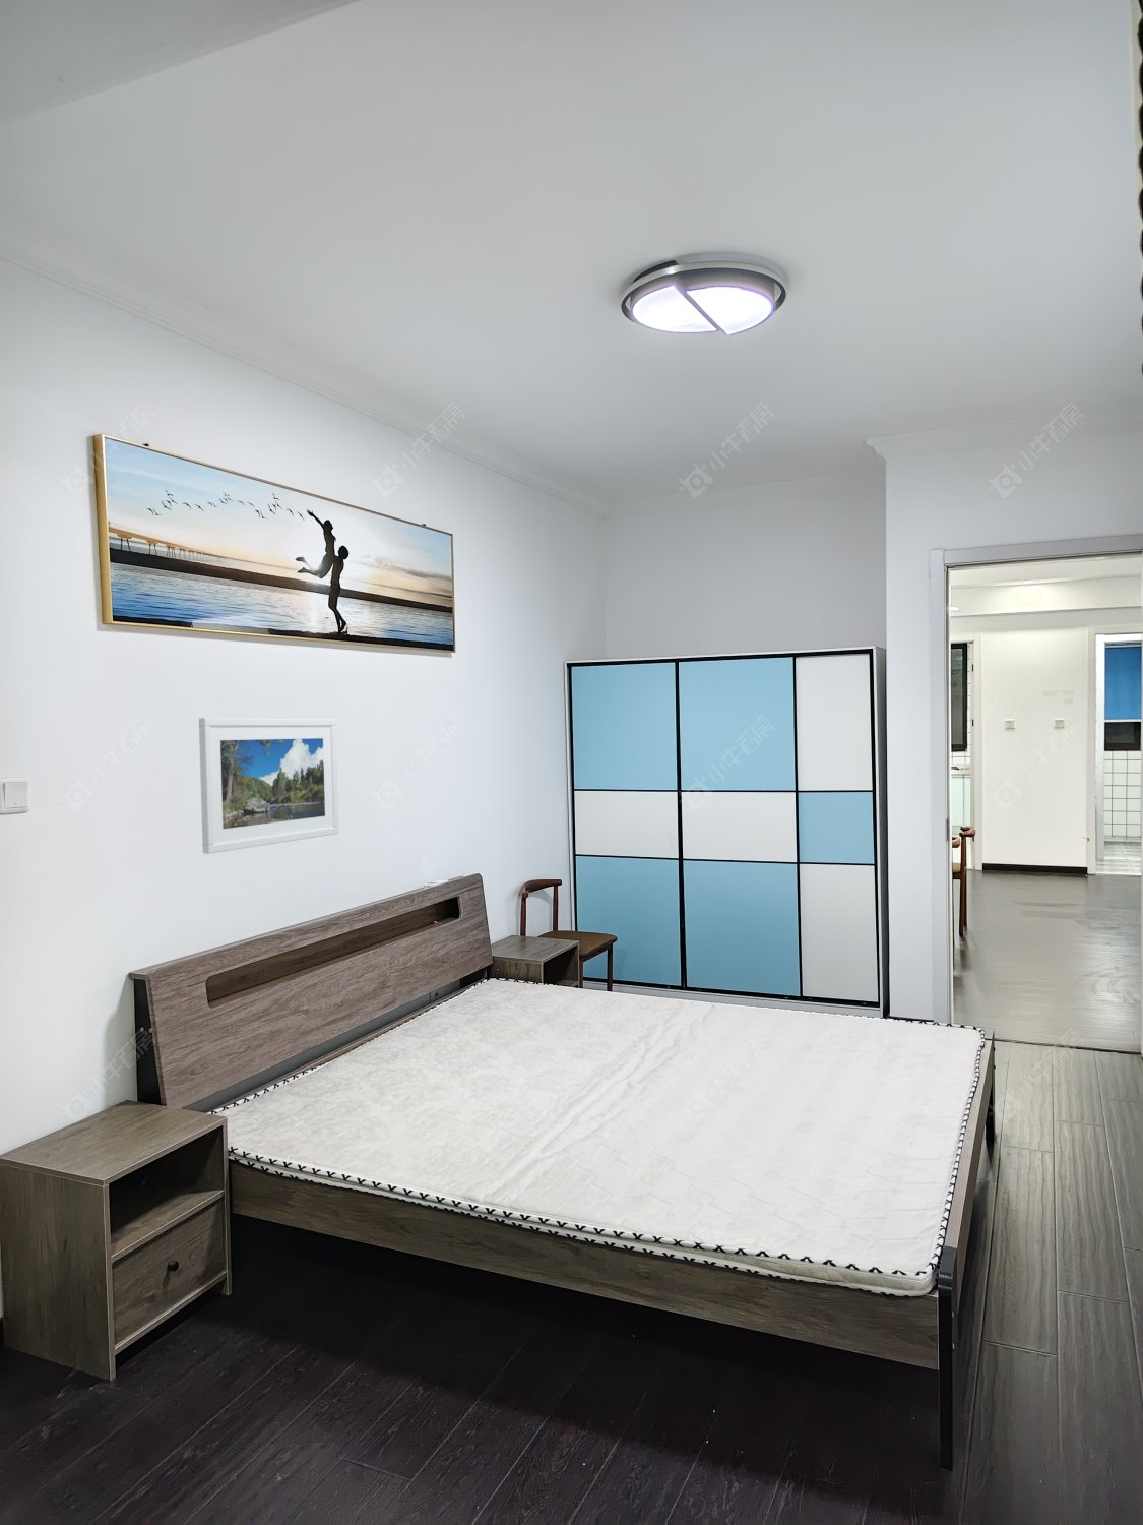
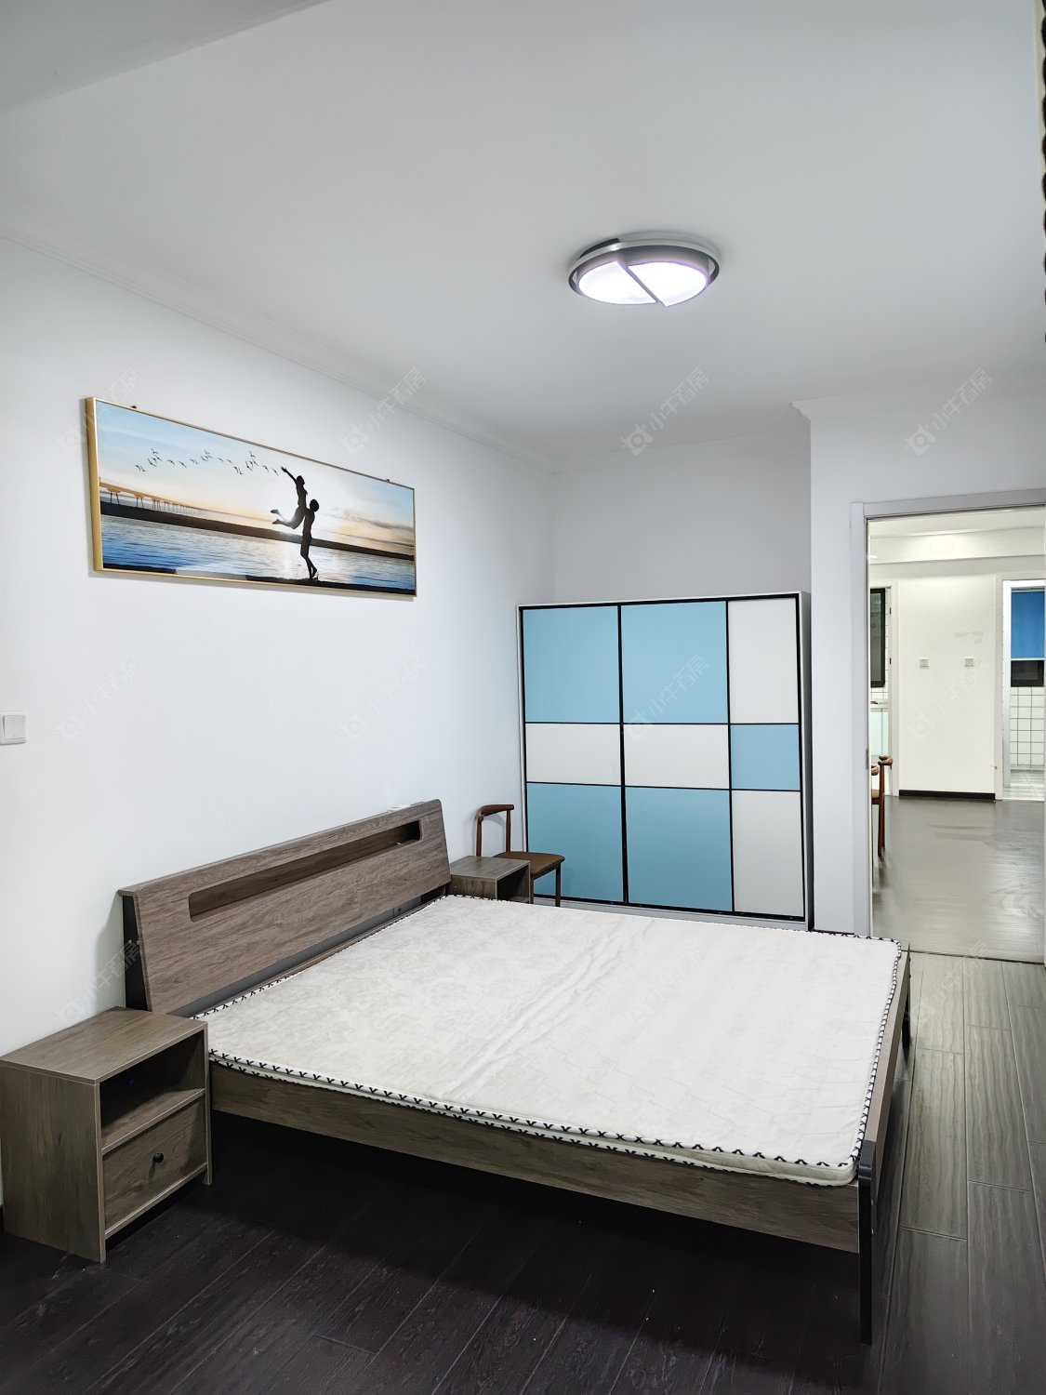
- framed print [198,717,340,855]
